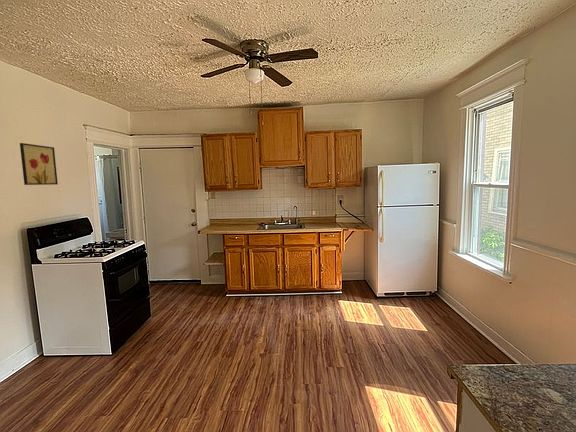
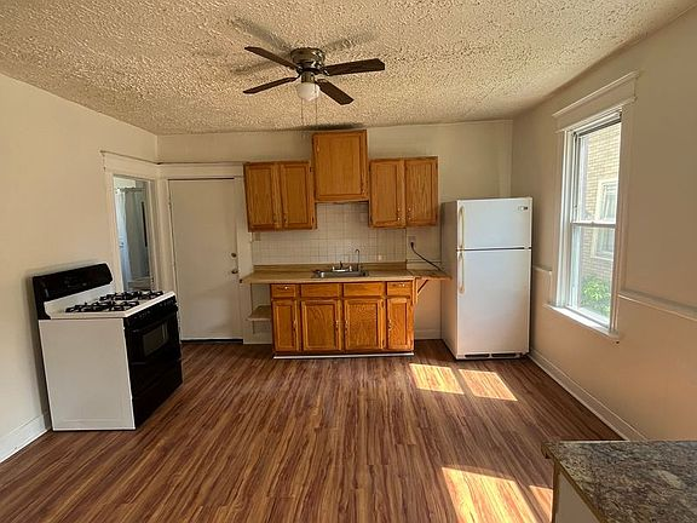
- wall art [19,142,59,186]
